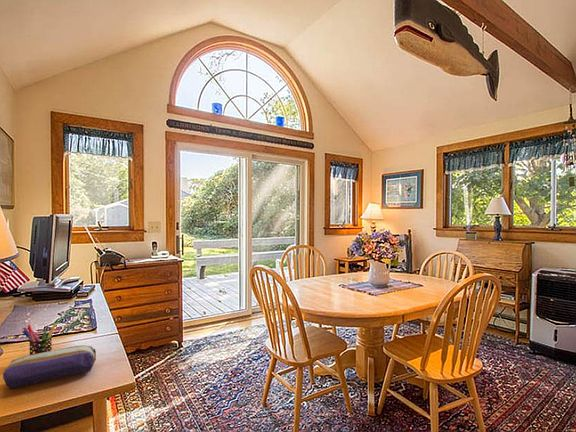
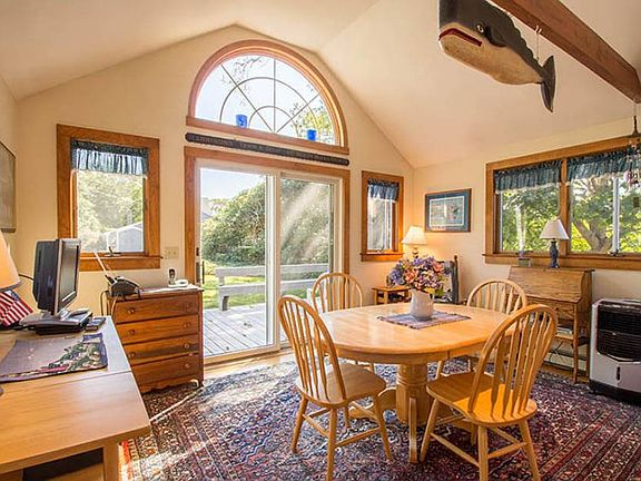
- pencil case [2,344,97,390]
- pen holder [22,322,57,355]
